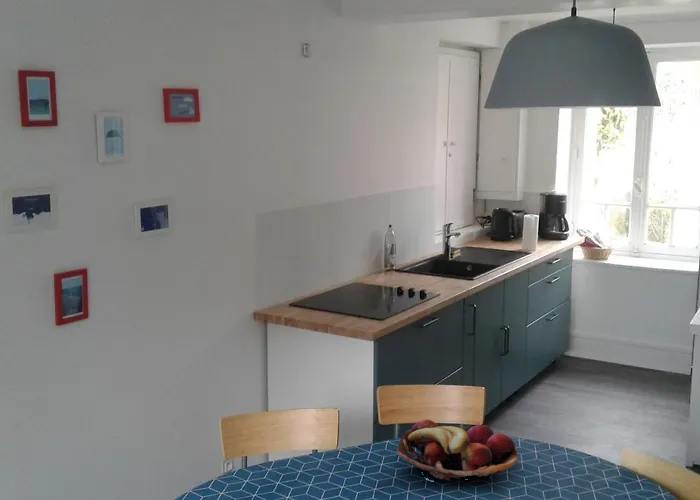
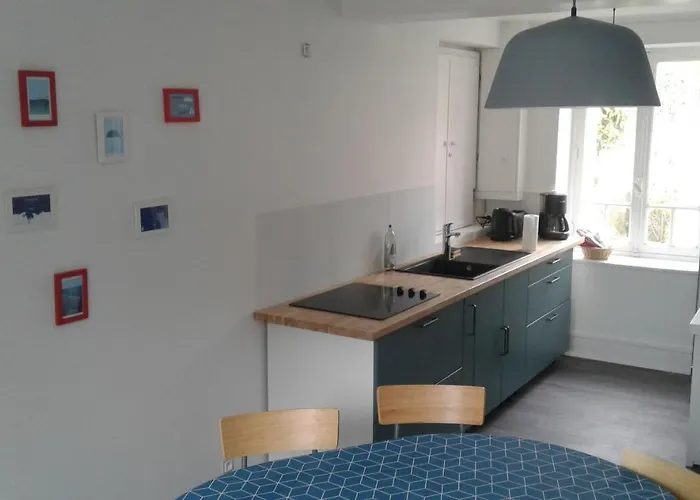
- fruit basket [396,419,519,485]
